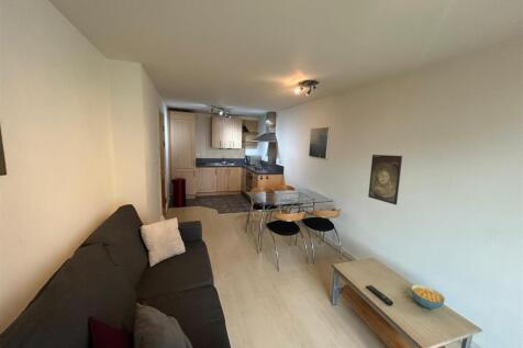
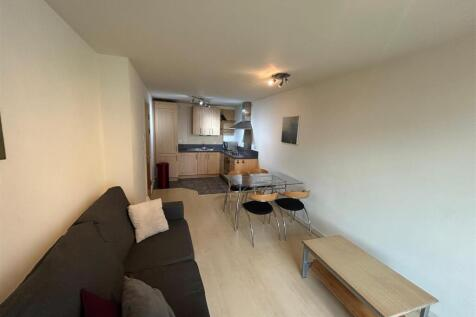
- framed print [367,154,403,205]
- cereal bowl [410,283,446,310]
- remote control [365,284,394,306]
